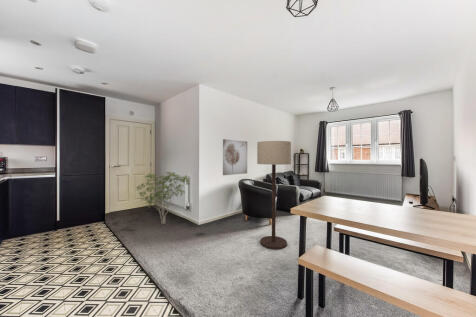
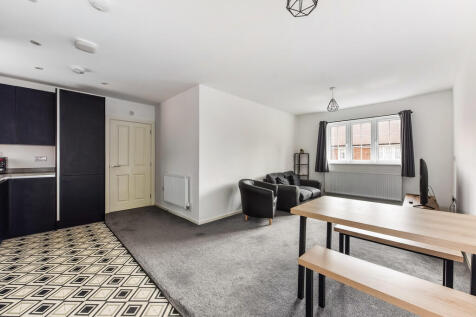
- shrub [135,170,191,225]
- floor lamp [256,140,292,250]
- wall art [222,138,248,176]
